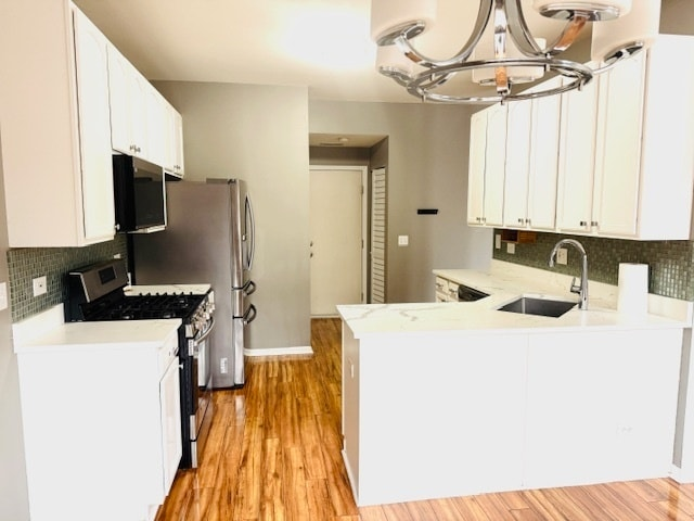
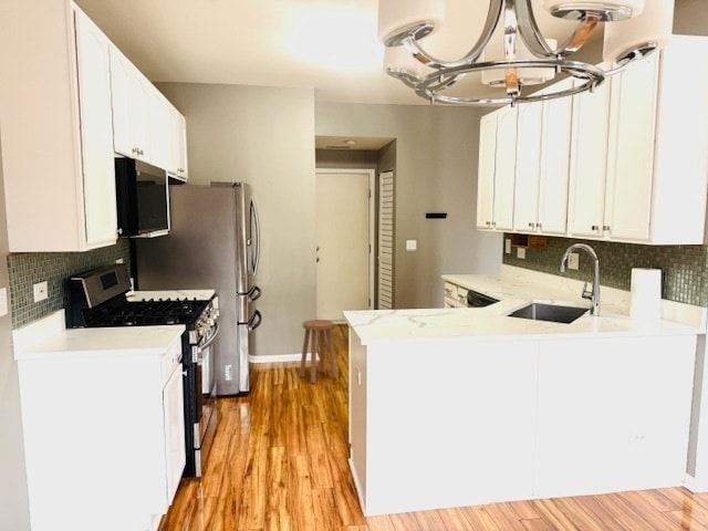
+ stool [298,319,339,385]
